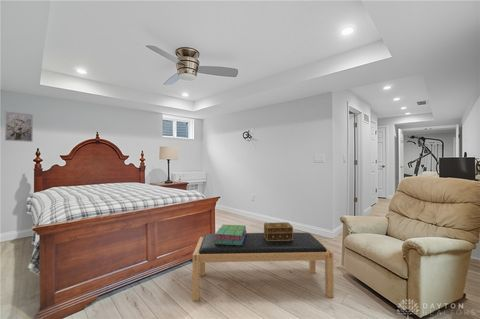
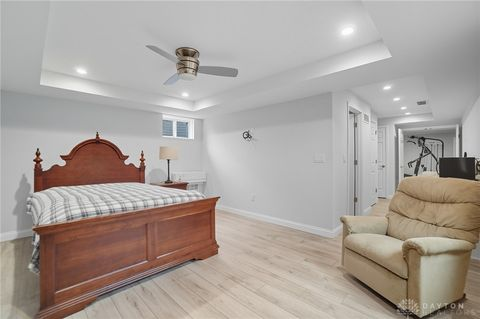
- decorative box [263,221,294,241]
- bench [192,232,334,302]
- stack of books [214,223,247,245]
- wall art [4,110,34,143]
